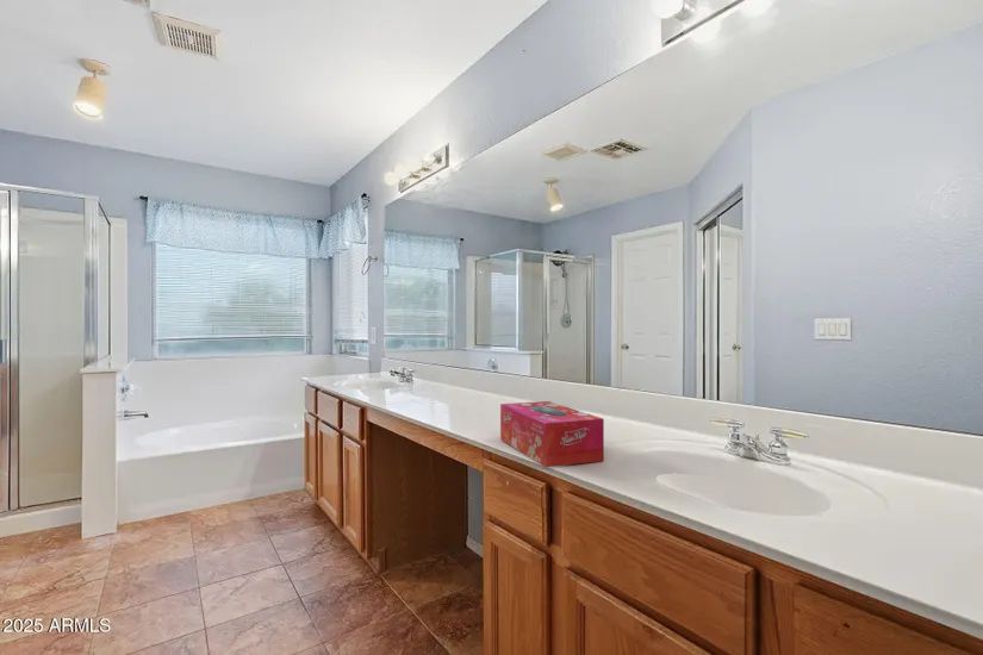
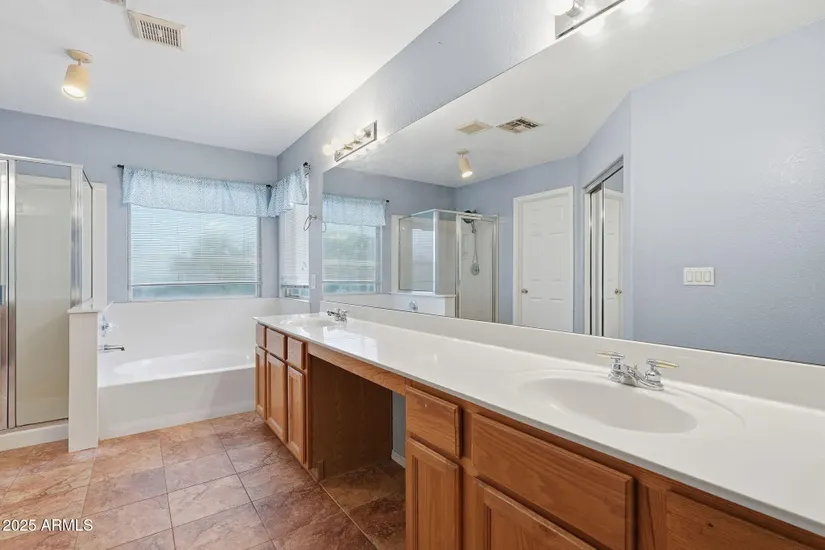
- tissue box [499,400,605,468]
